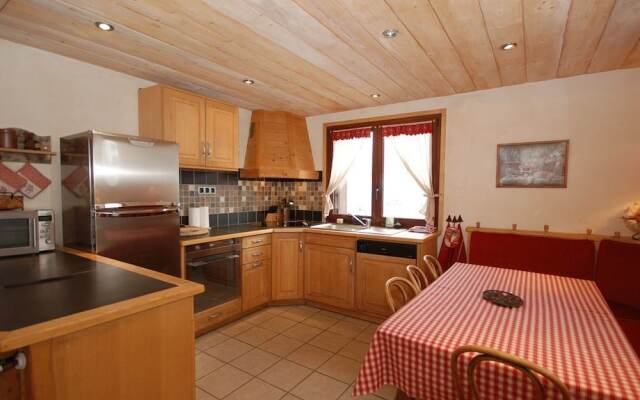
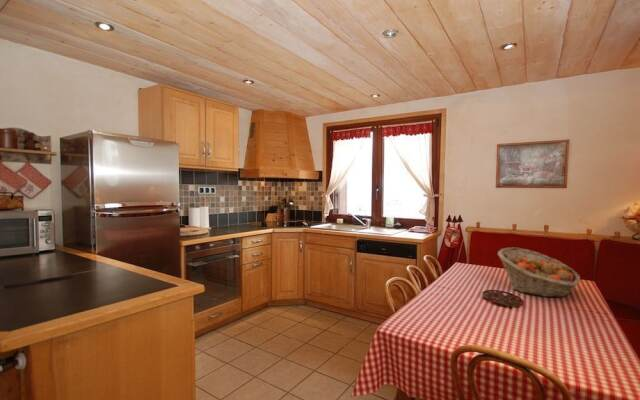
+ fruit basket [497,247,581,298]
